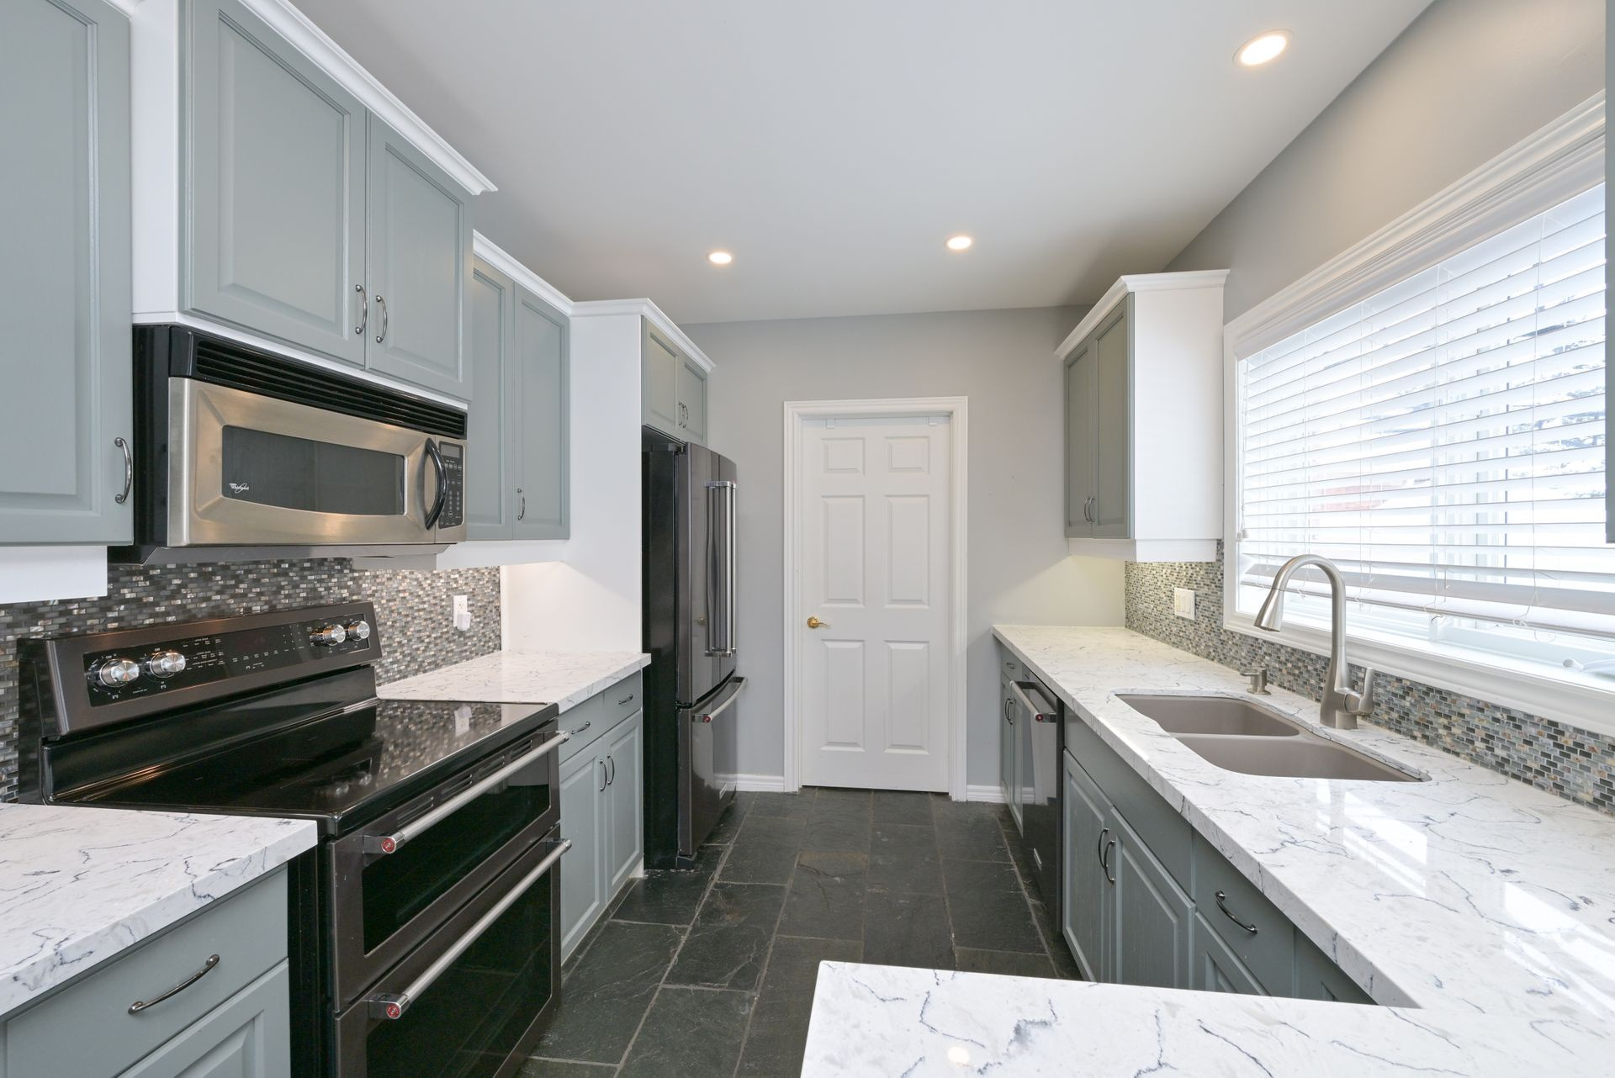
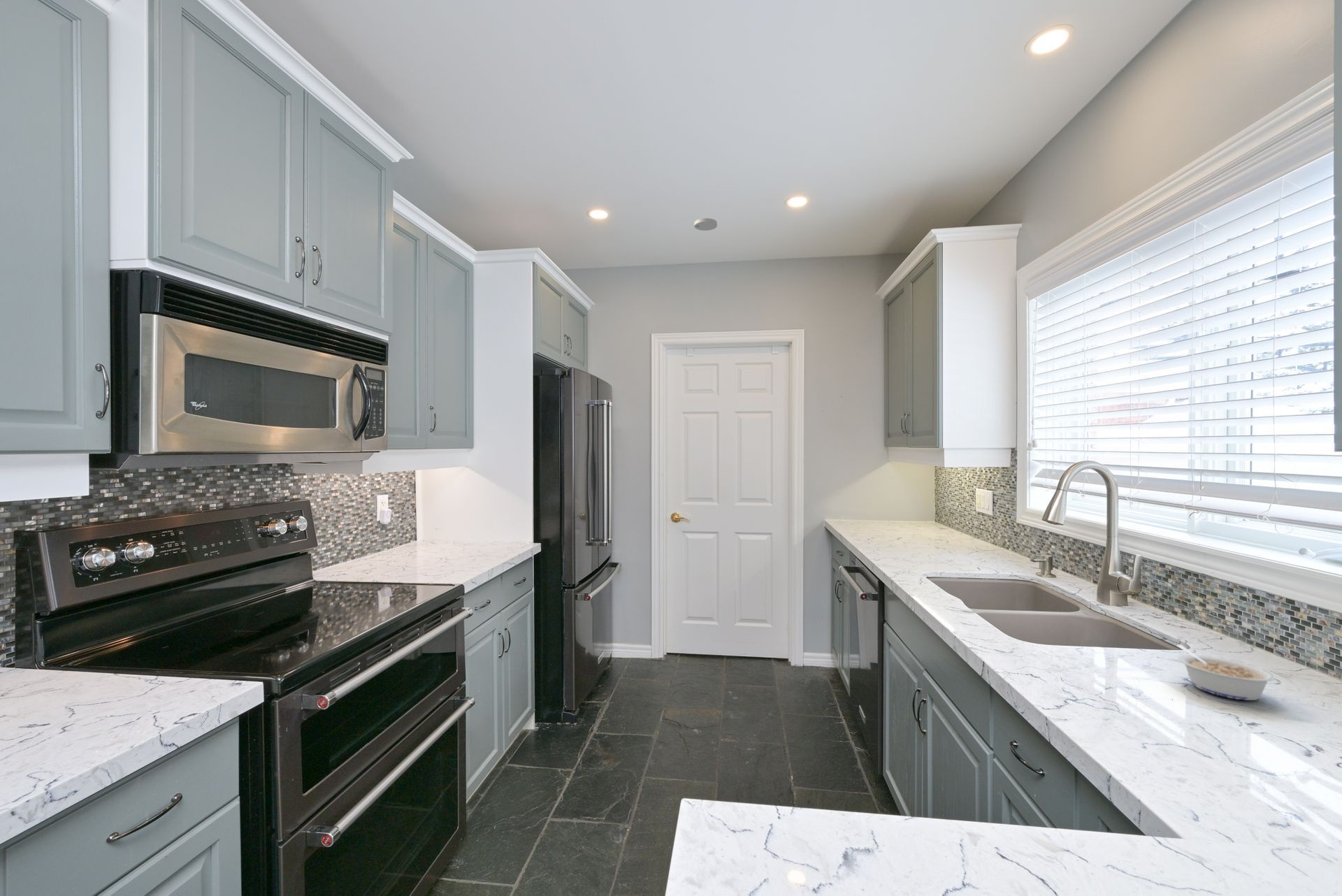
+ legume [1176,644,1276,701]
+ smoke detector [693,217,718,231]
